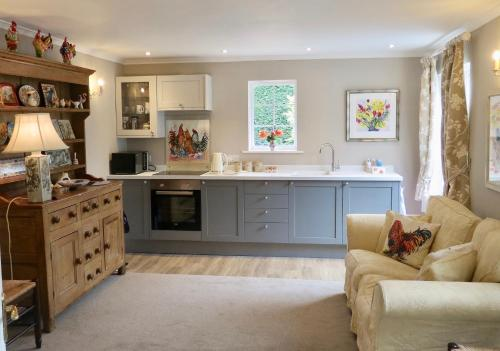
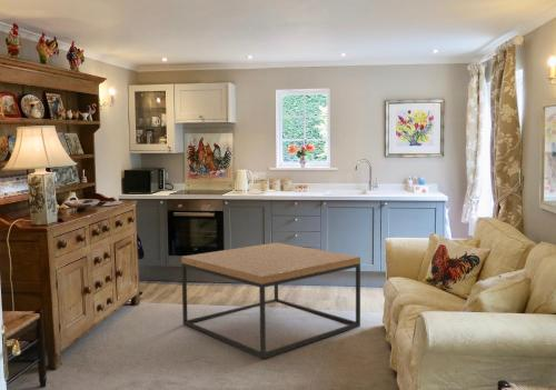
+ coffee table [180,241,361,360]
